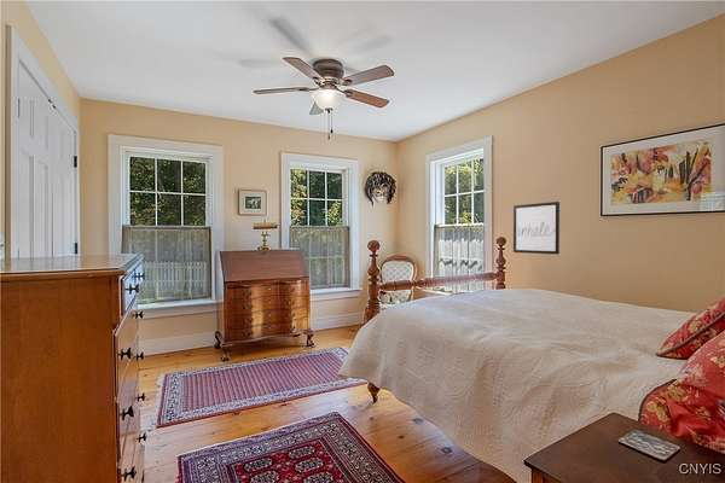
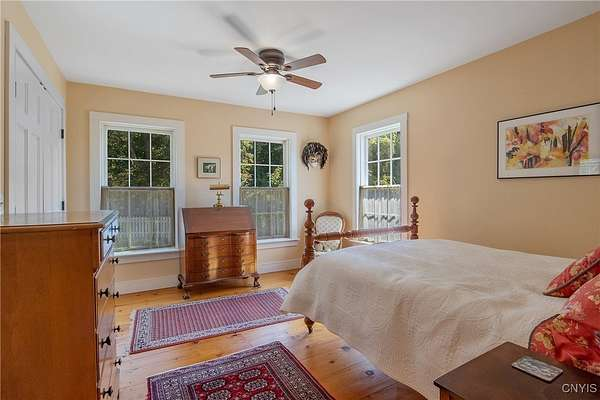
- wall art [512,200,561,255]
